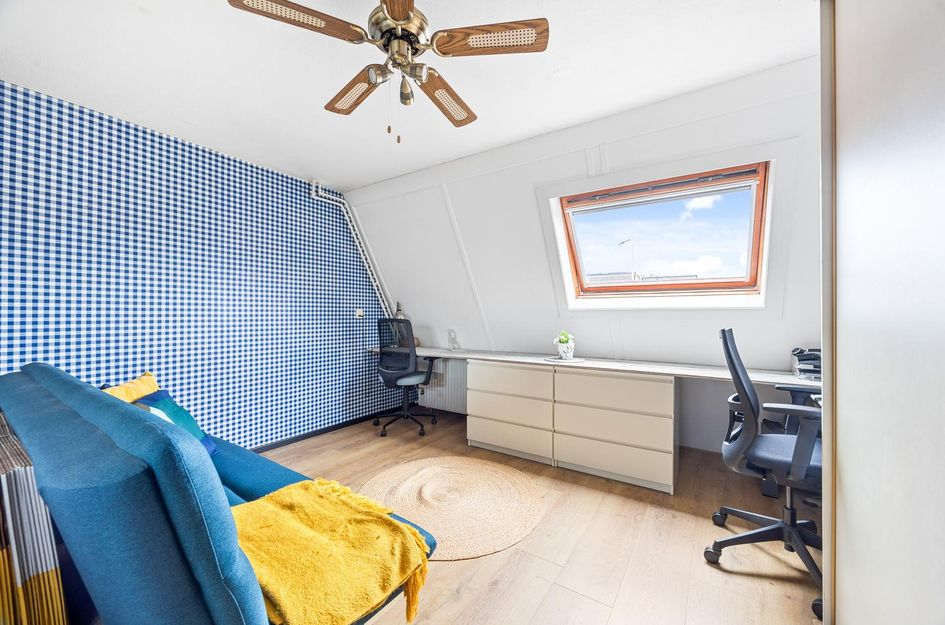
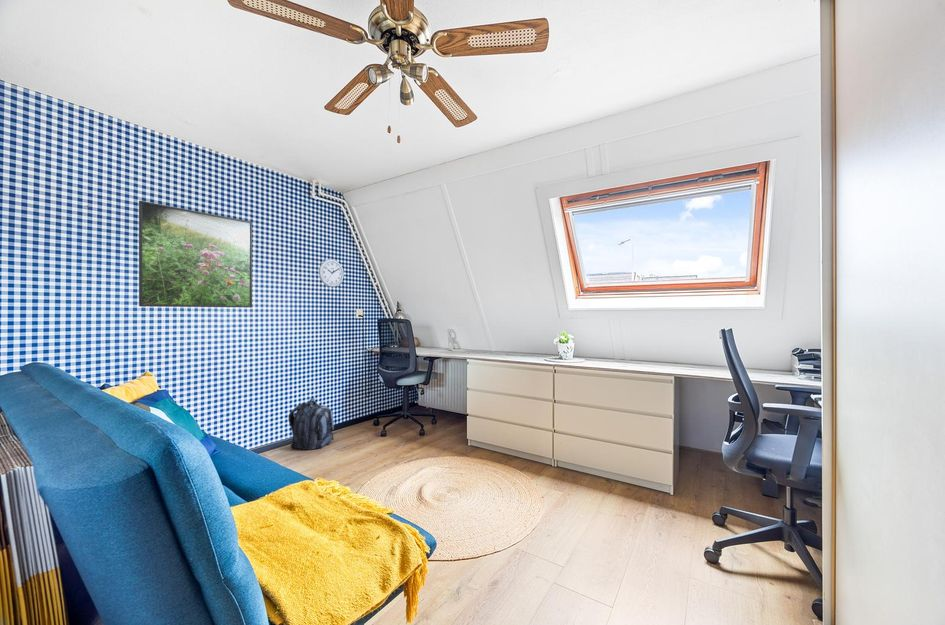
+ backpack [287,397,335,451]
+ wall clock [318,258,345,288]
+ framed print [138,200,253,308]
